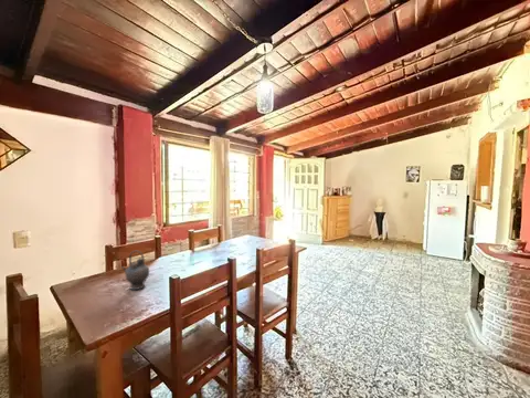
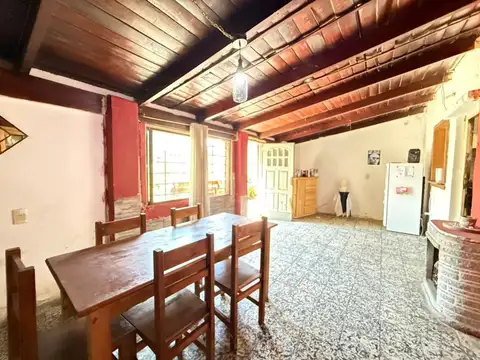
- teapot [120,250,150,291]
